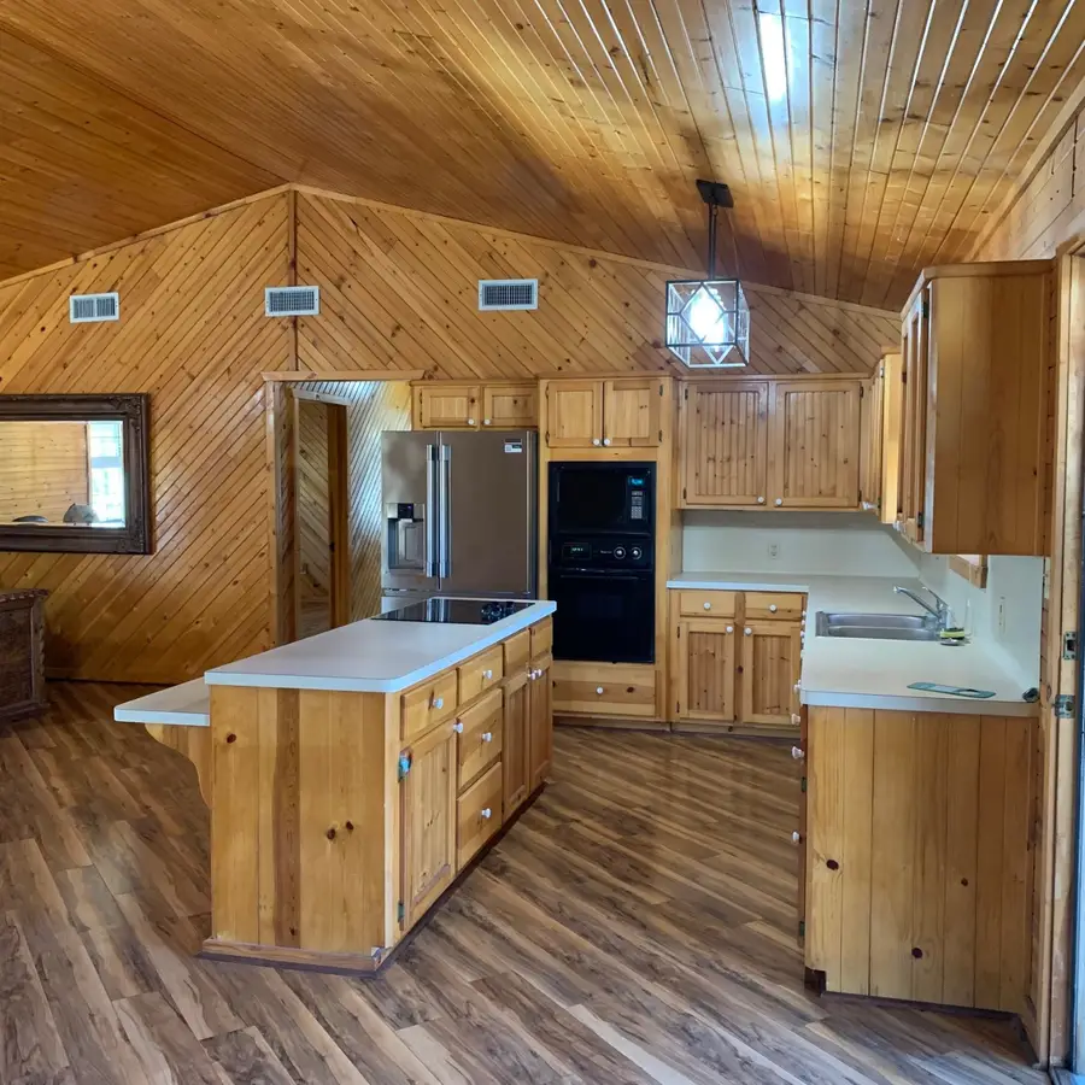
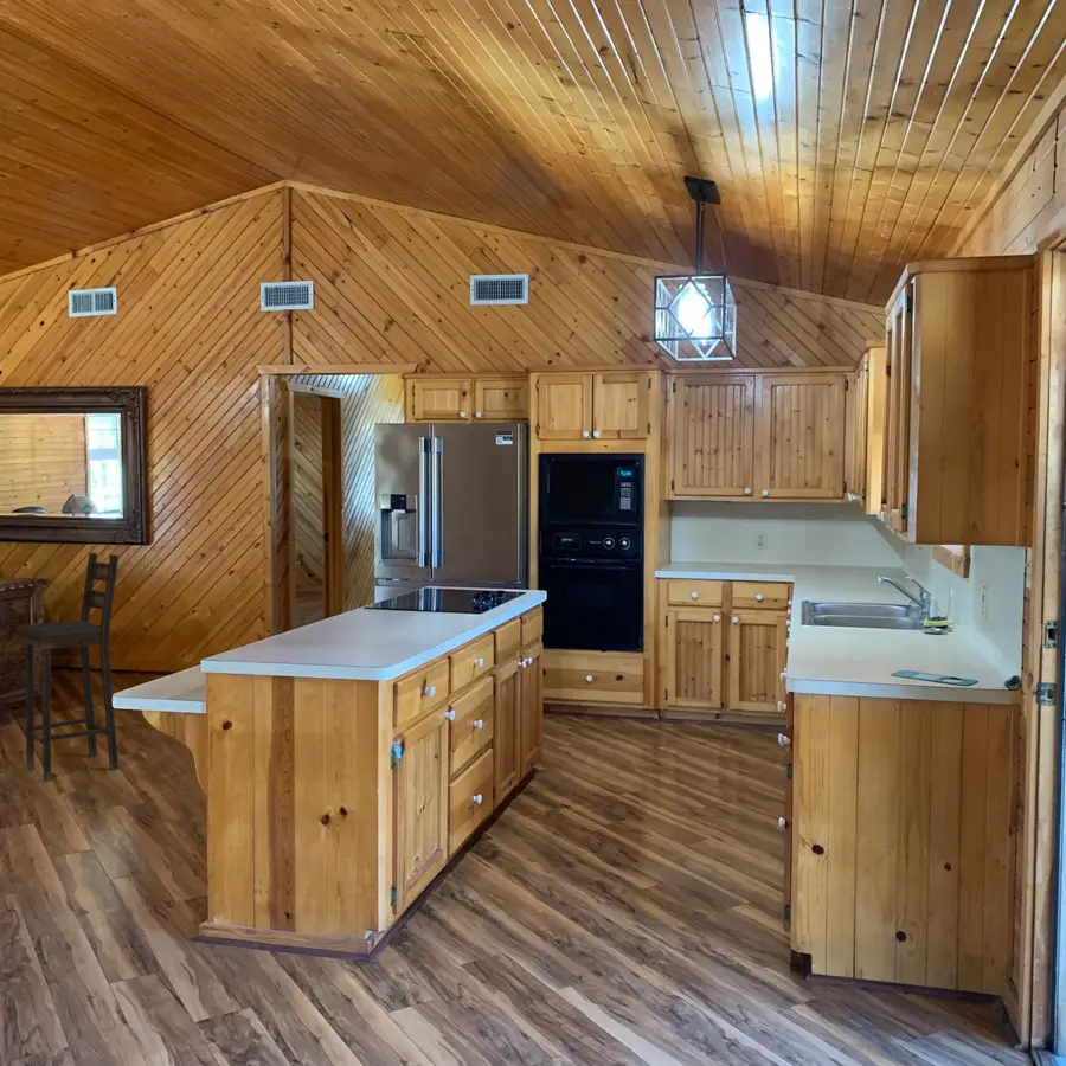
+ bar stool [18,551,120,782]
